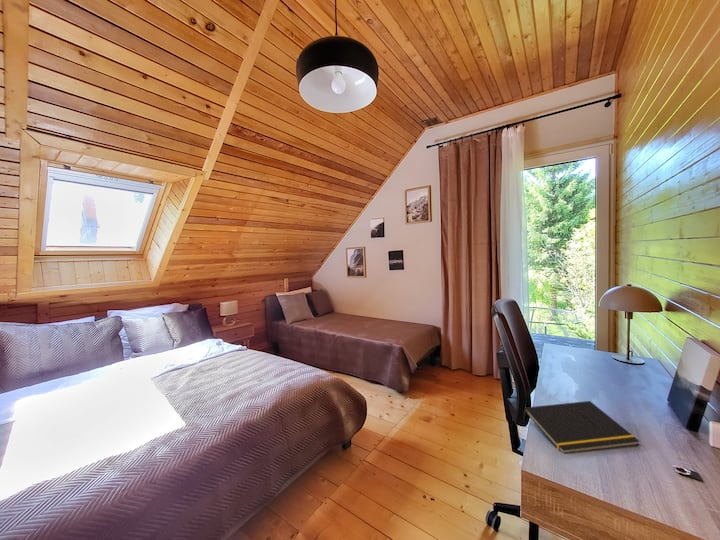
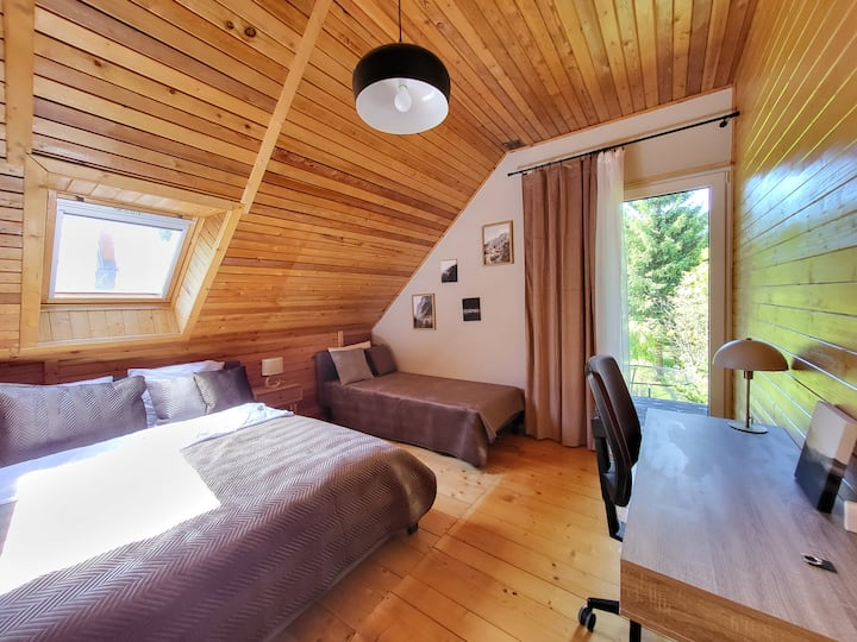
- notepad [522,400,641,454]
